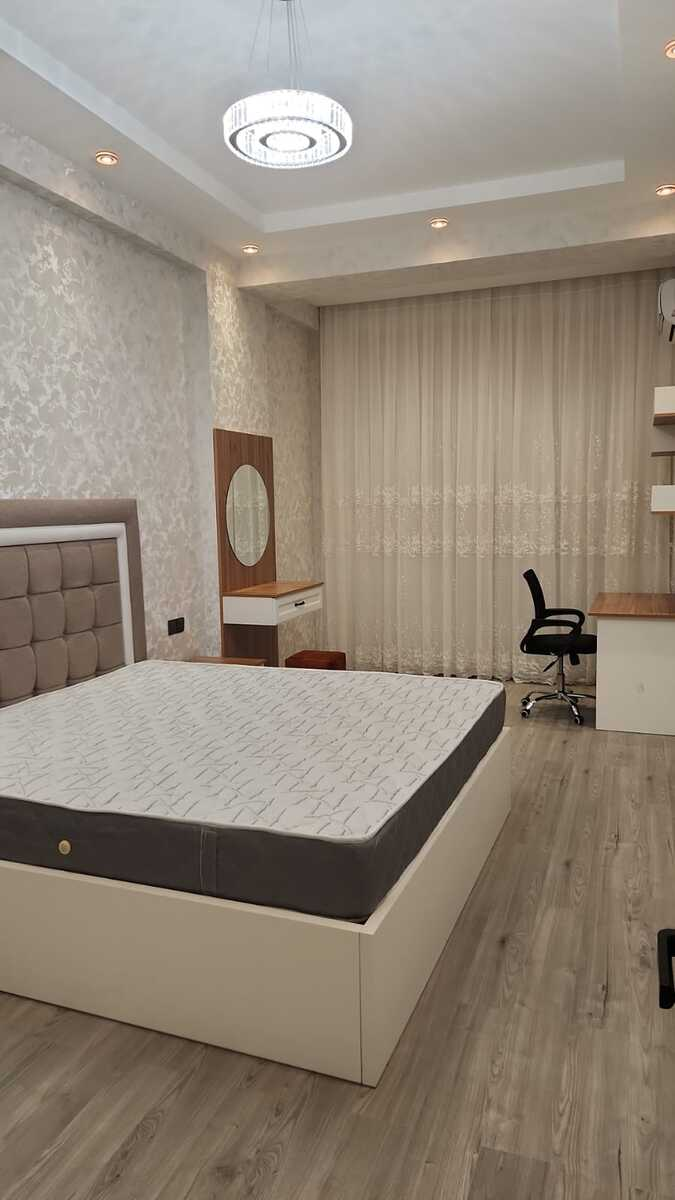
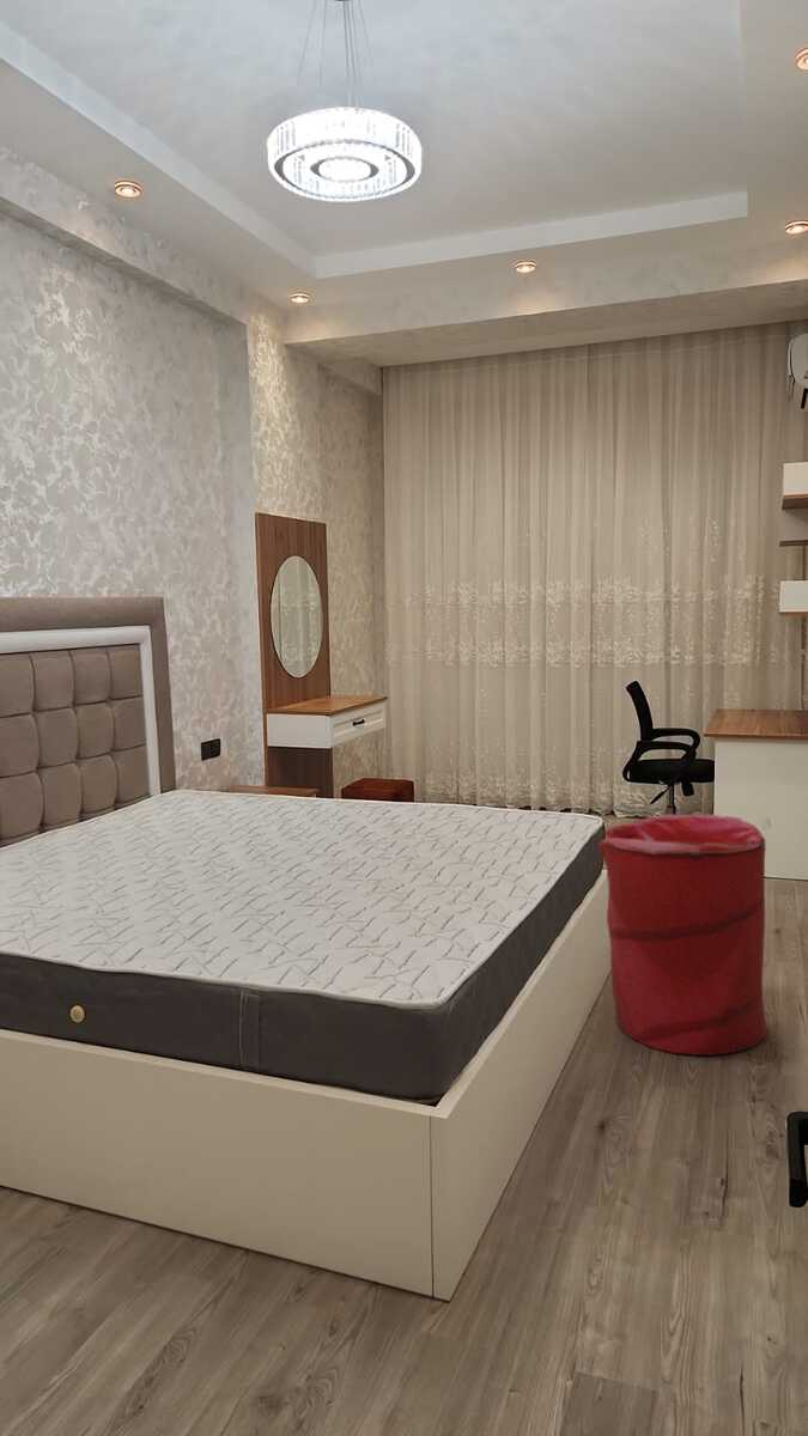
+ laundry hamper [597,814,768,1057]
